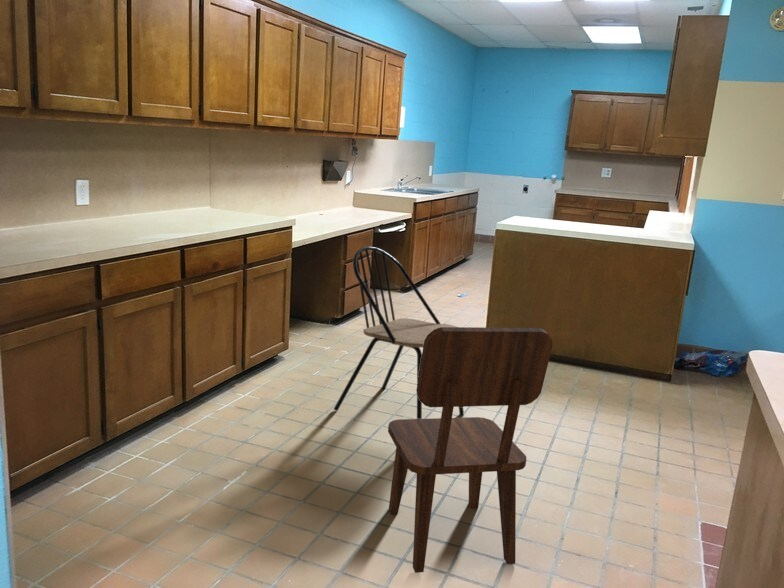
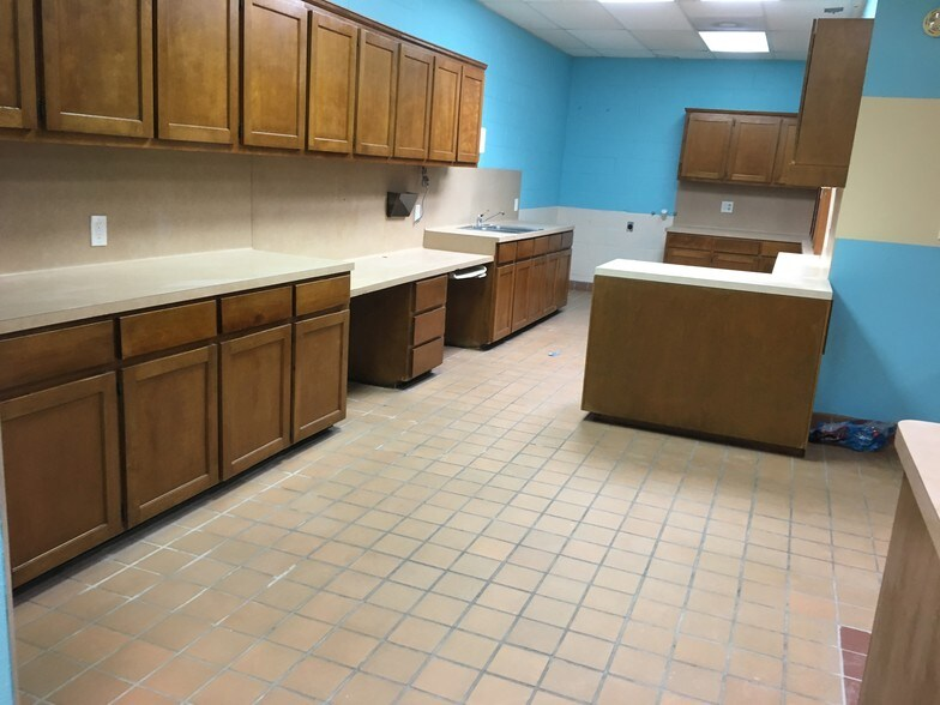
- dining chair [333,245,465,419]
- dining chair [387,326,554,574]
